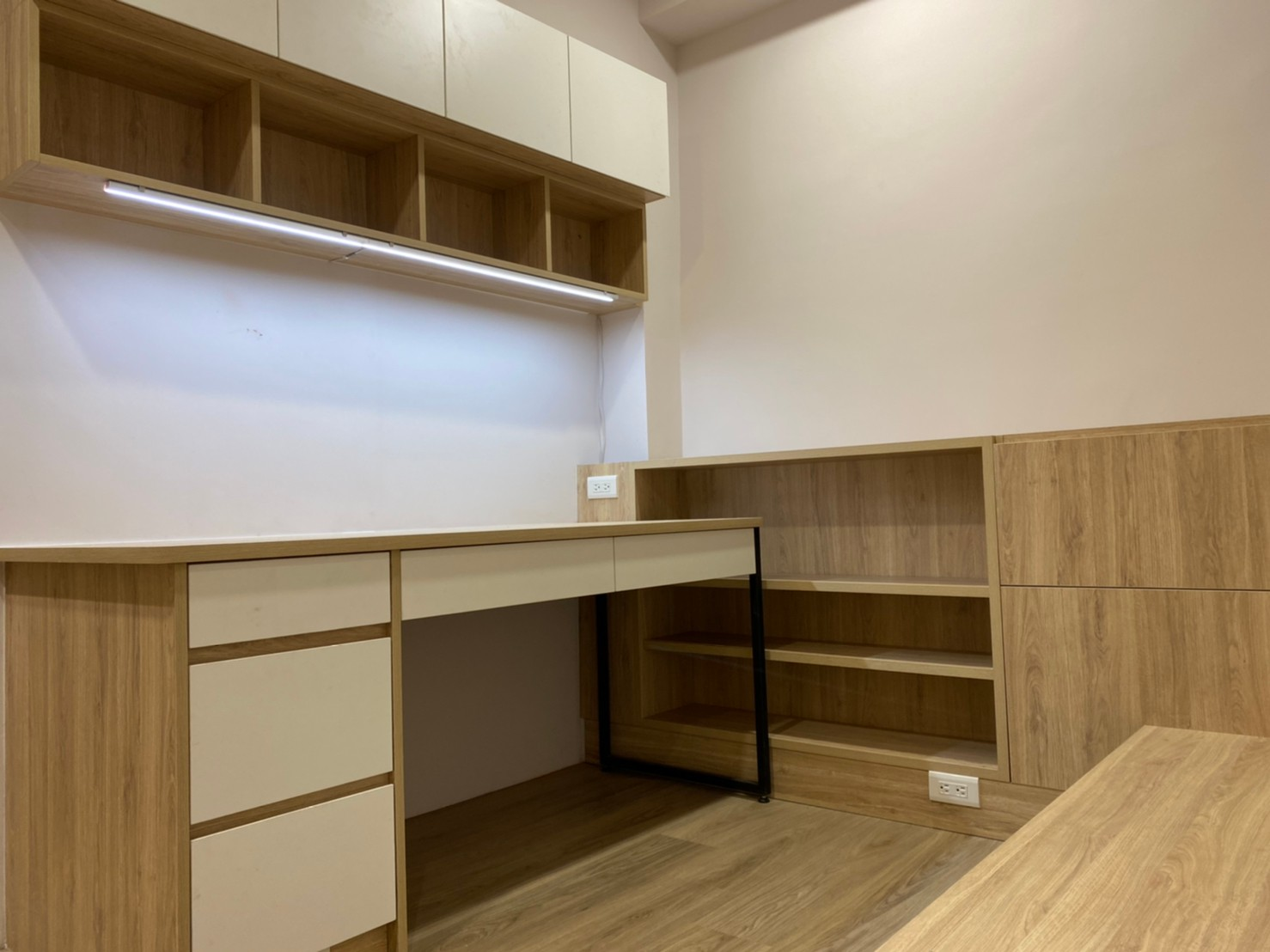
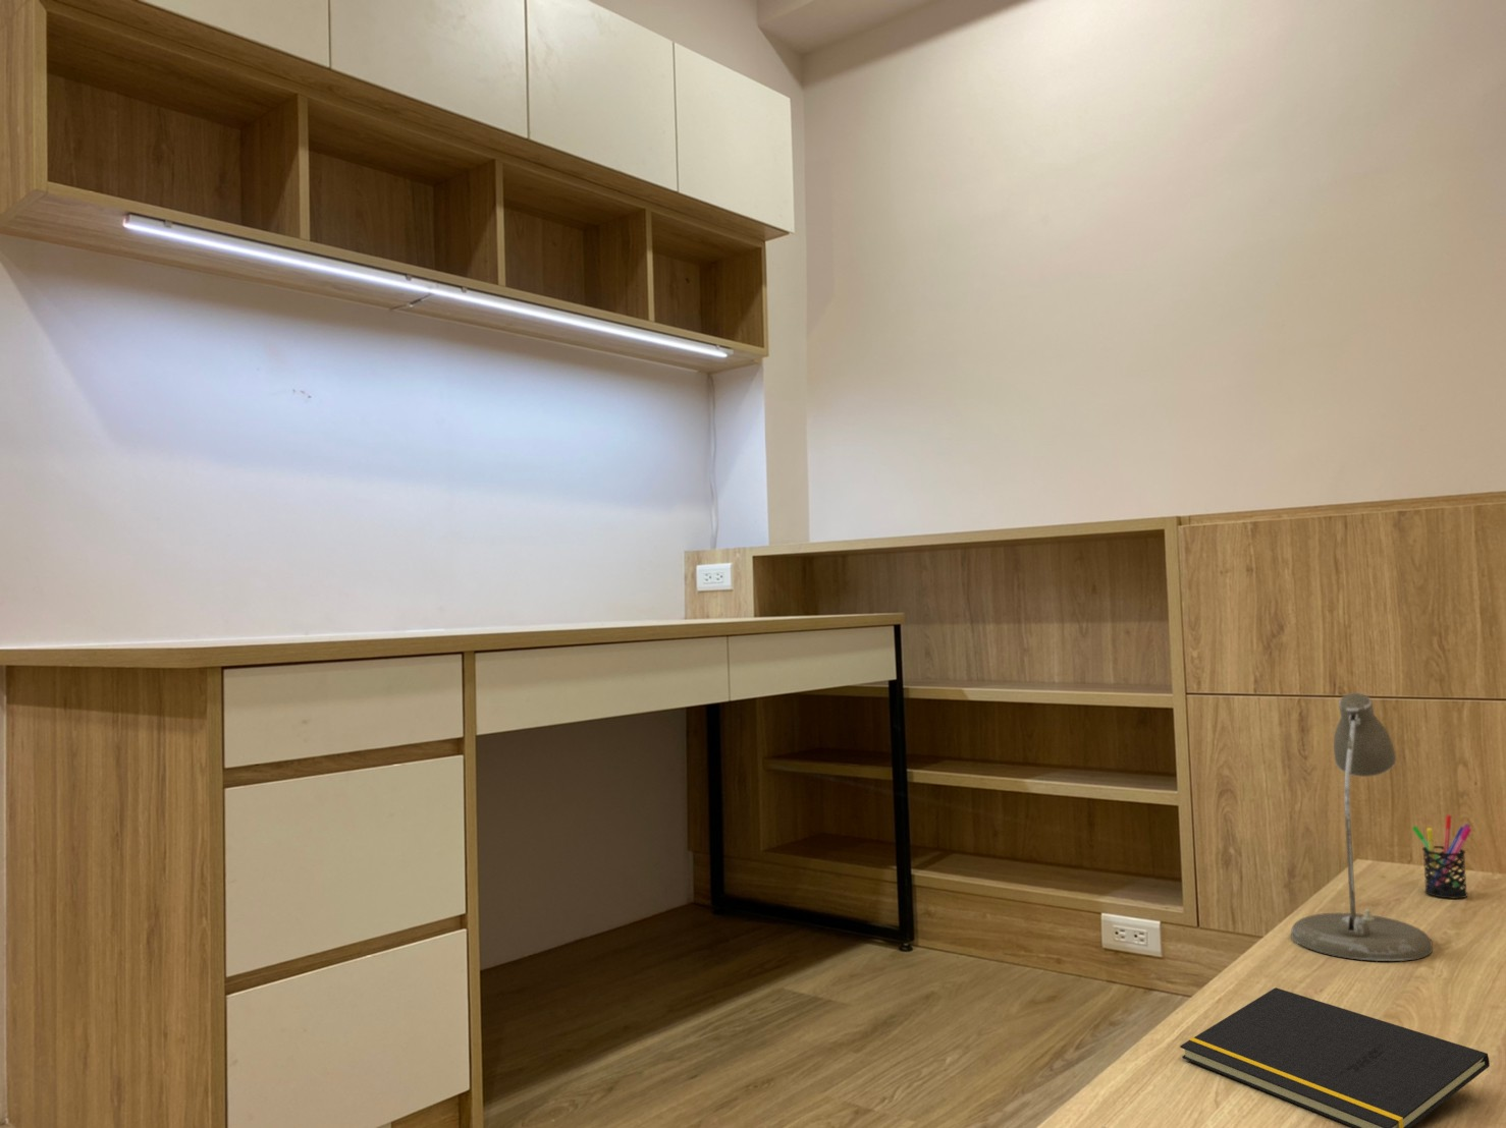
+ desk lamp [1290,692,1434,962]
+ pen holder [1411,814,1473,899]
+ notepad [1179,987,1491,1128]
